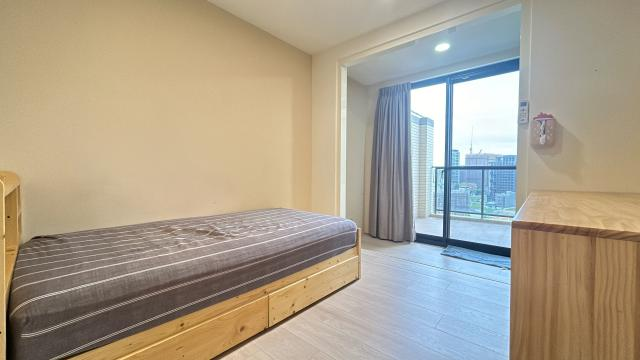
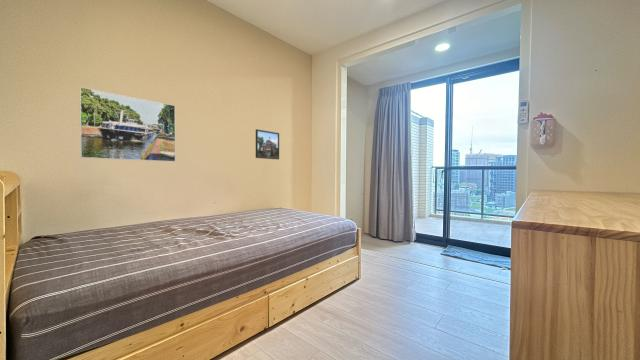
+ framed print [255,128,280,160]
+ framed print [78,86,177,163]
